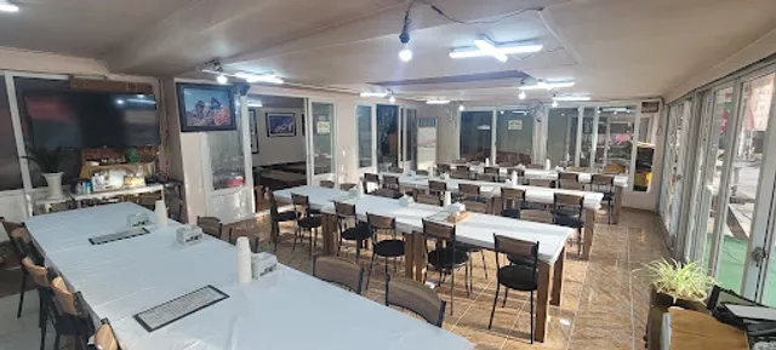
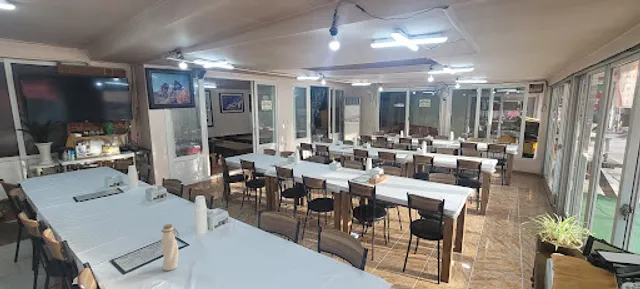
+ water bottle [161,223,179,271]
